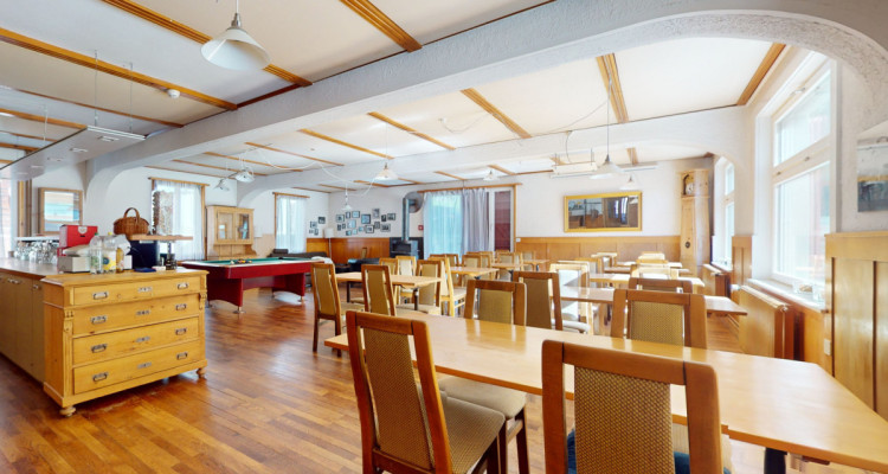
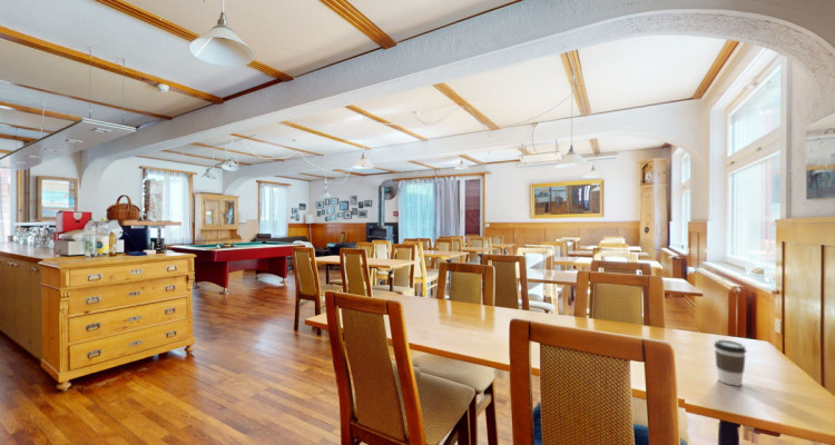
+ coffee cup [713,339,748,387]
